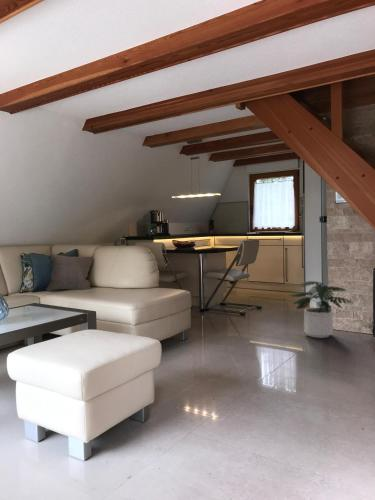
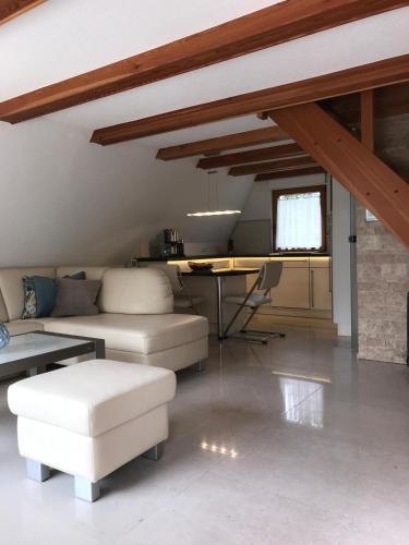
- potted plant [289,280,354,339]
